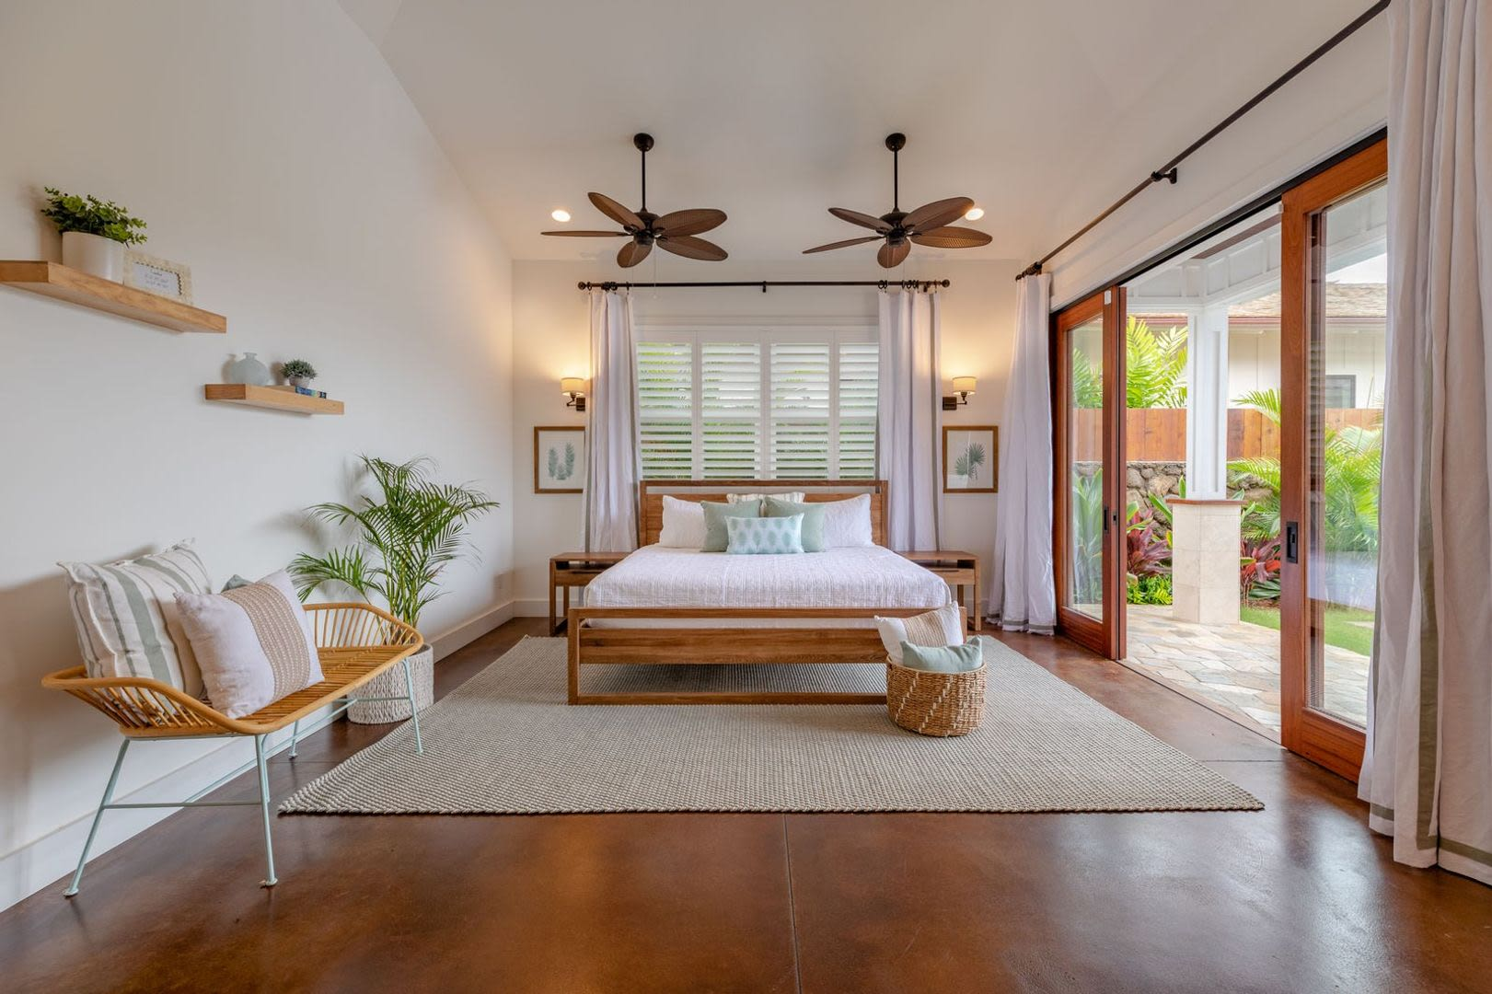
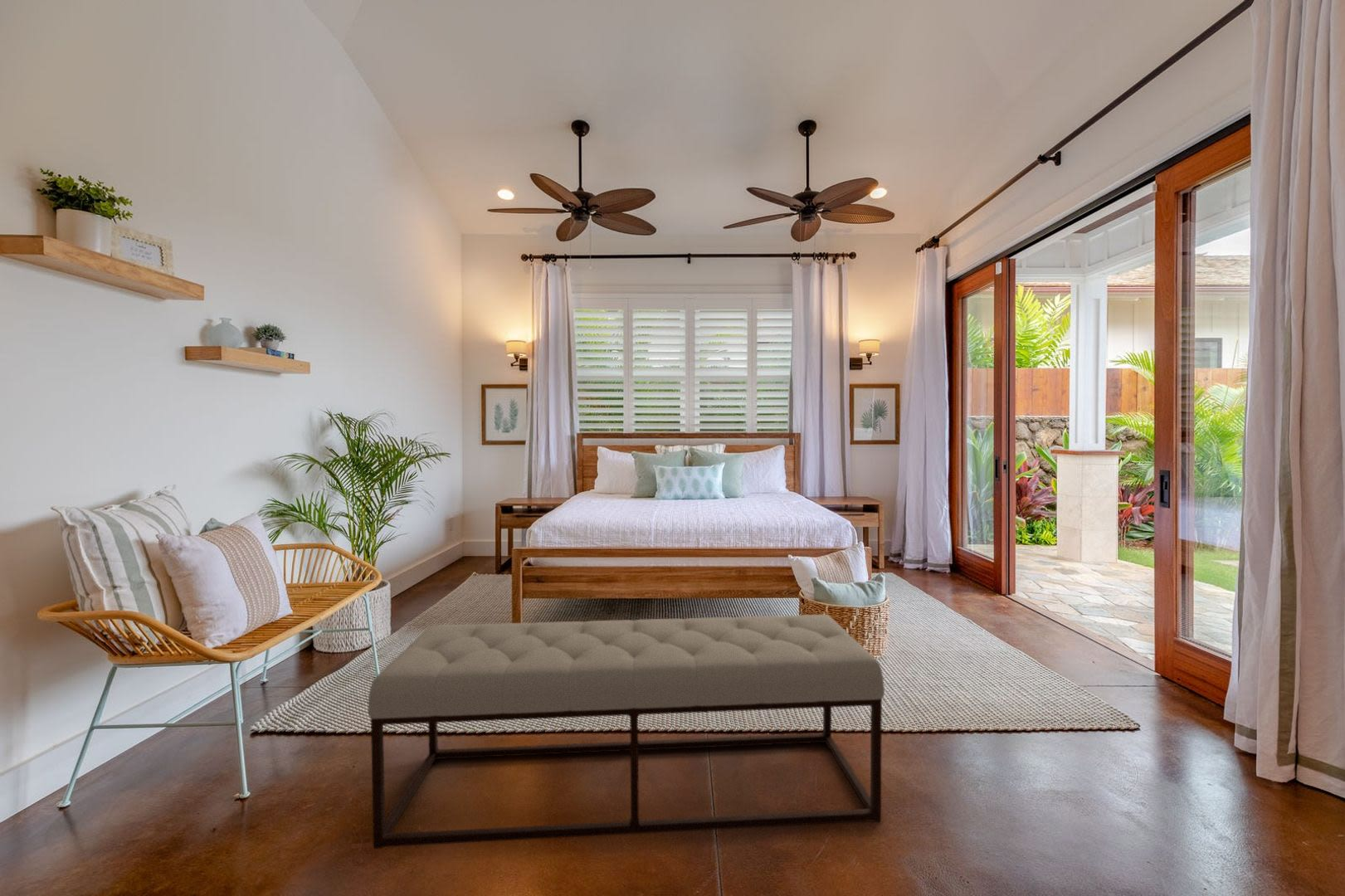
+ bench [367,614,885,850]
